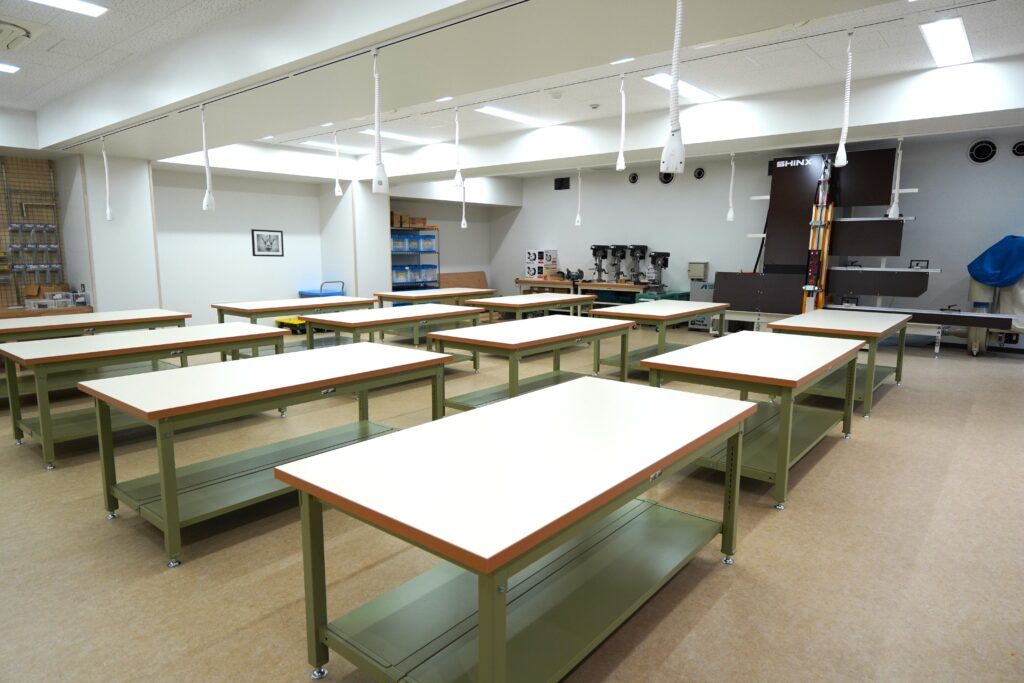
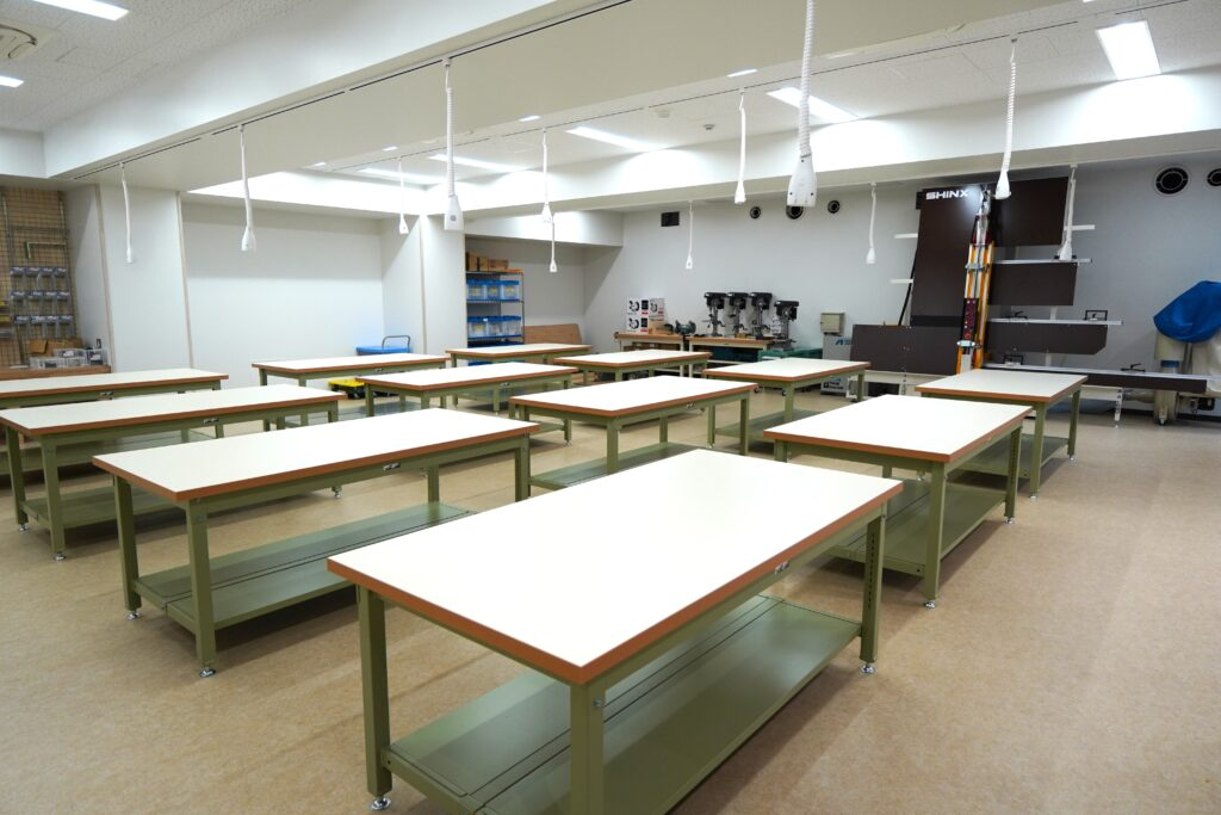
- wall art [250,228,285,258]
